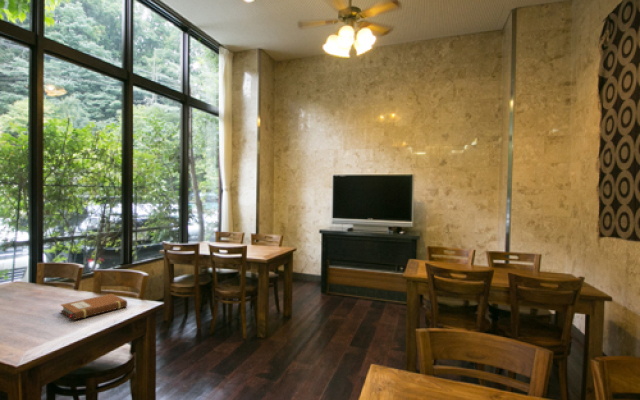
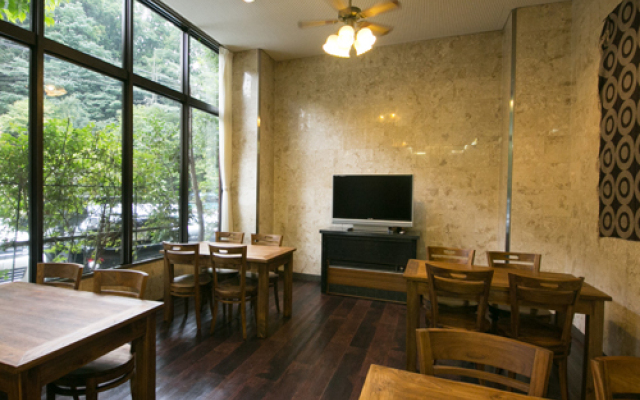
- notebook [60,293,128,321]
